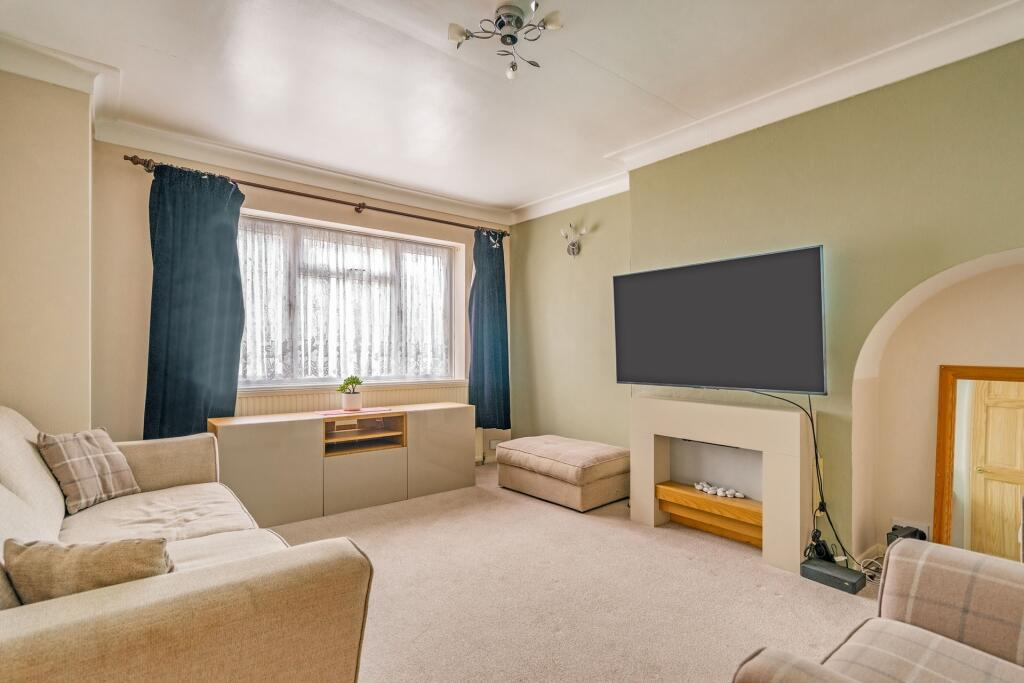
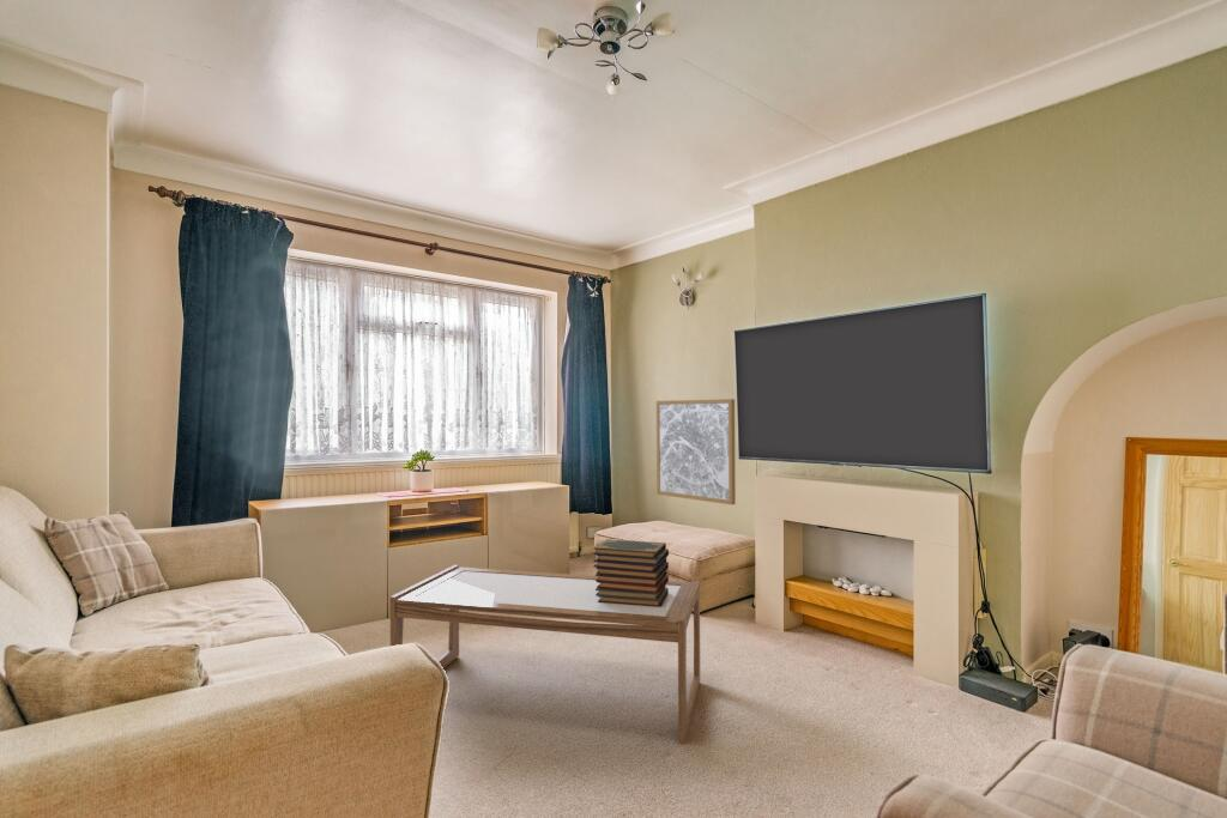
+ coffee table [389,564,701,745]
+ wall art [655,398,737,505]
+ book stack [592,538,670,607]
